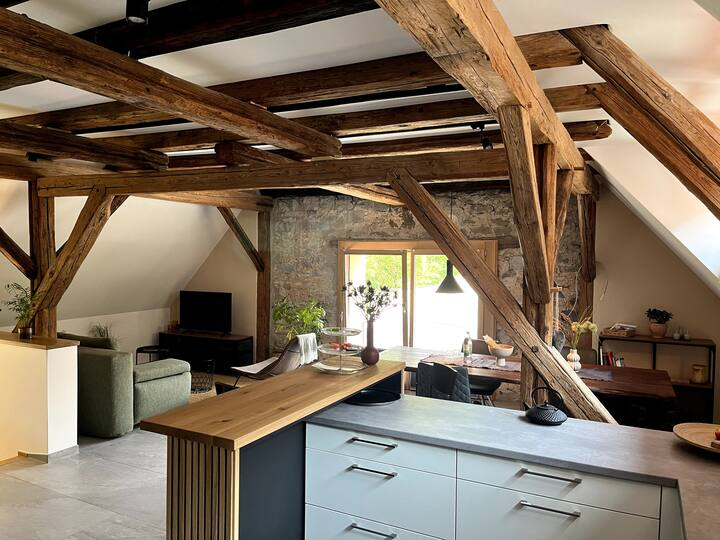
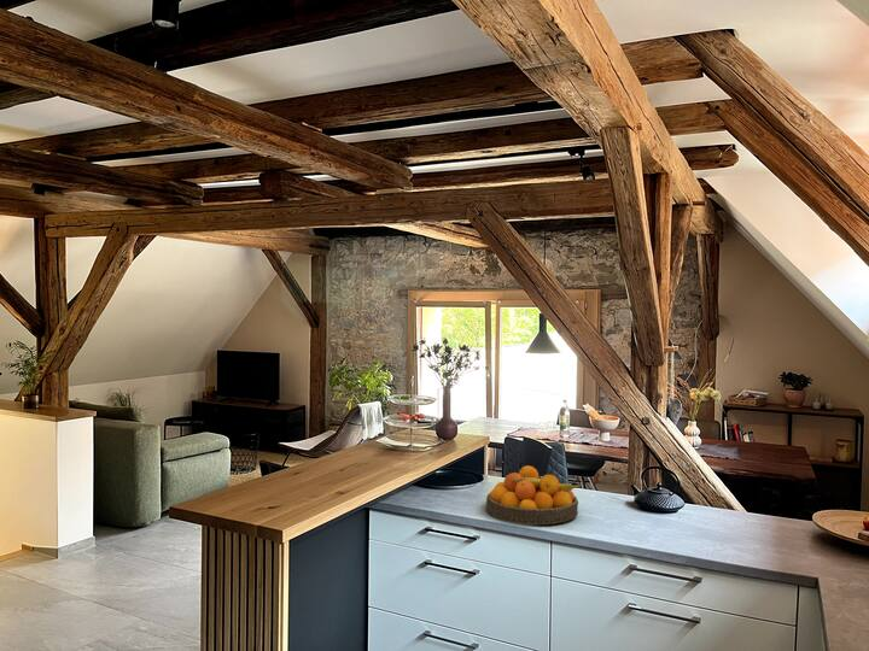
+ fruit bowl [485,464,582,526]
